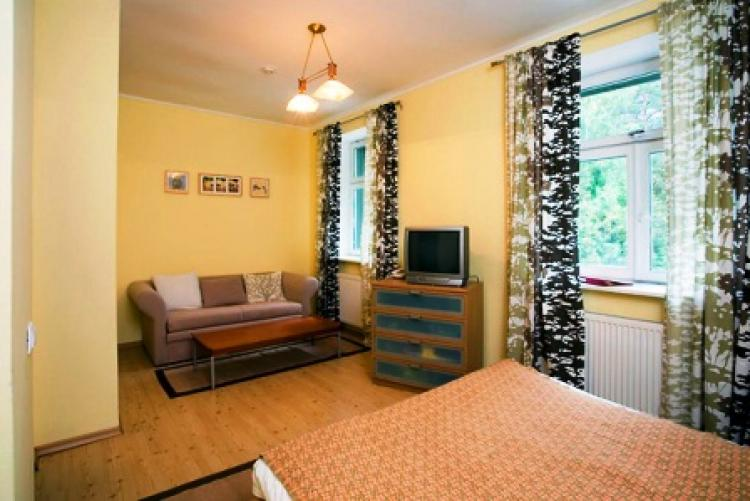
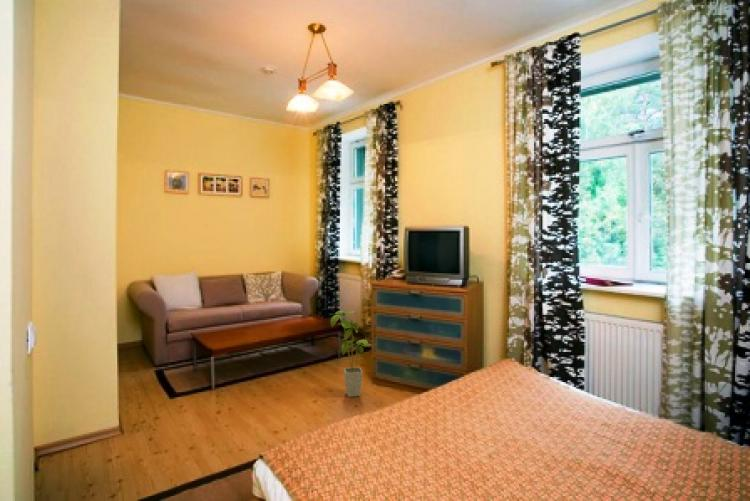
+ house plant [330,310,374,398]
